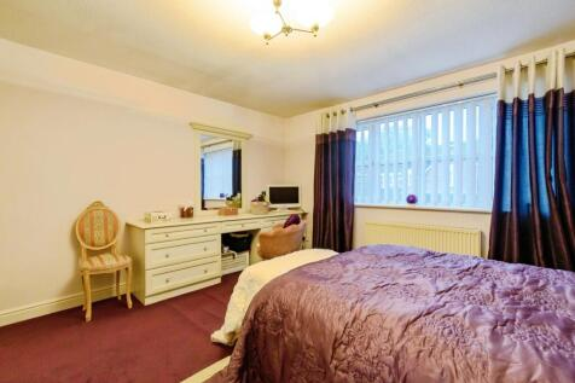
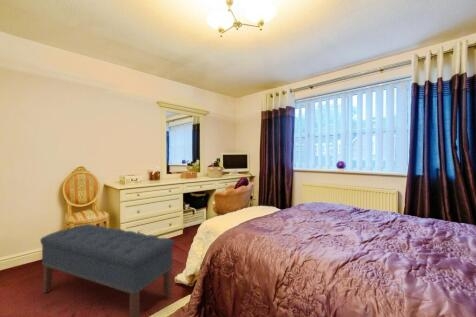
+ bench [39,223,175,317]
